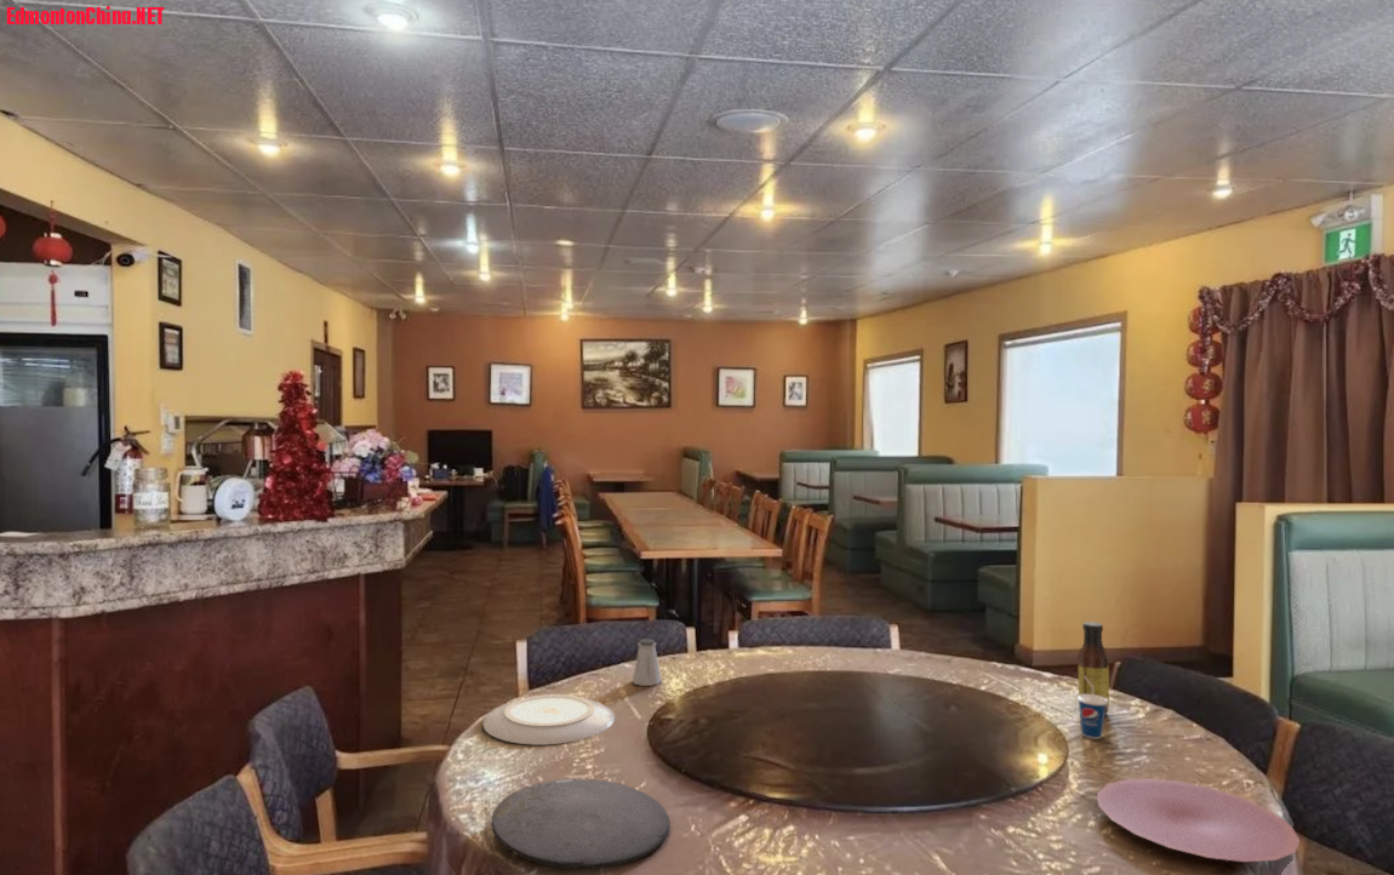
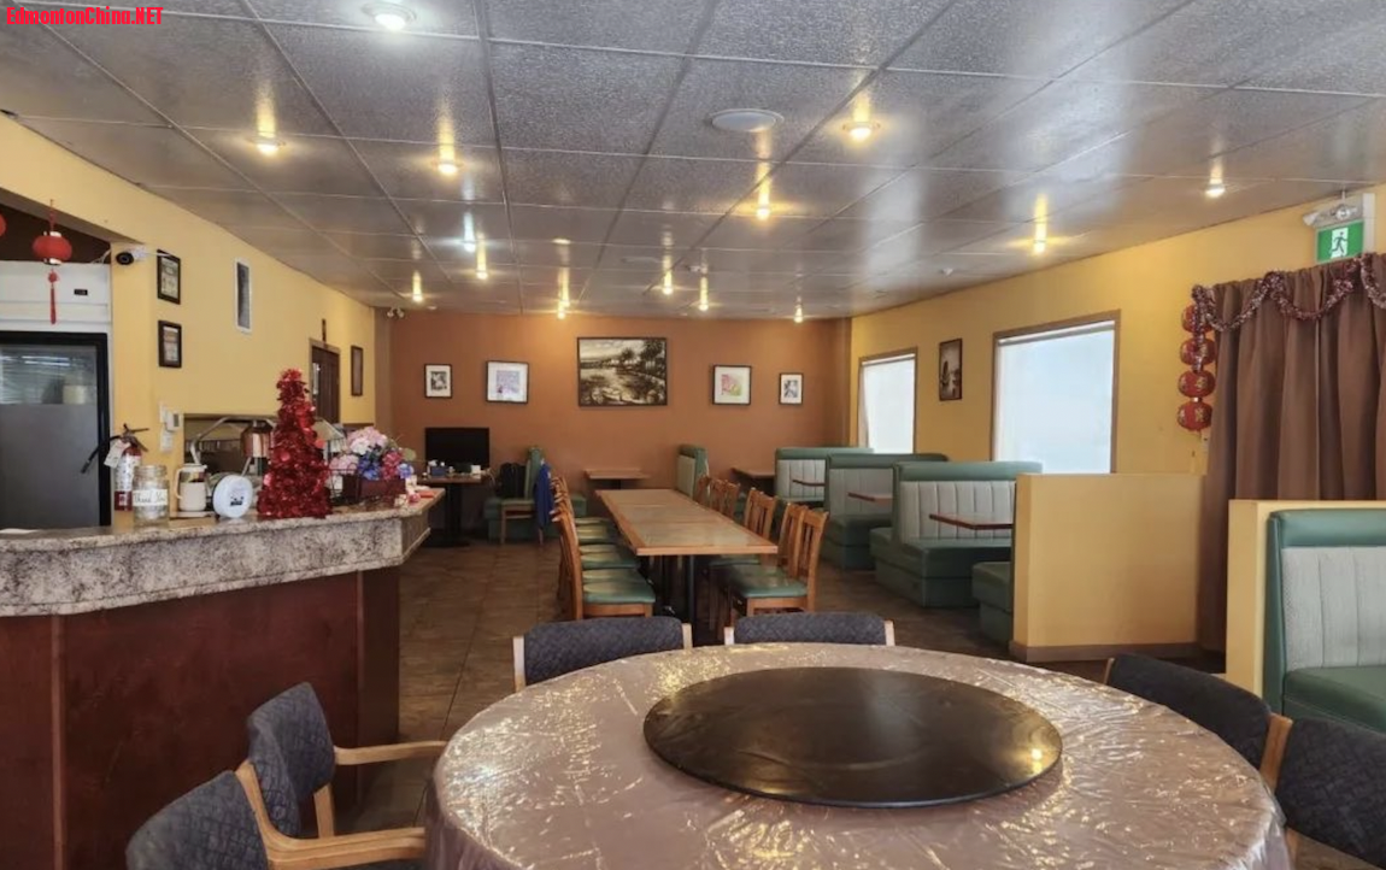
- plate [481,693,616,747]
- plate [1096,777,1301,863]
- sauce bottle [1078,620,1110,715]
- saltshaker [630,637,662,687]
- cup [1076,676,1108,739]
- plate [490,778,670,870]
